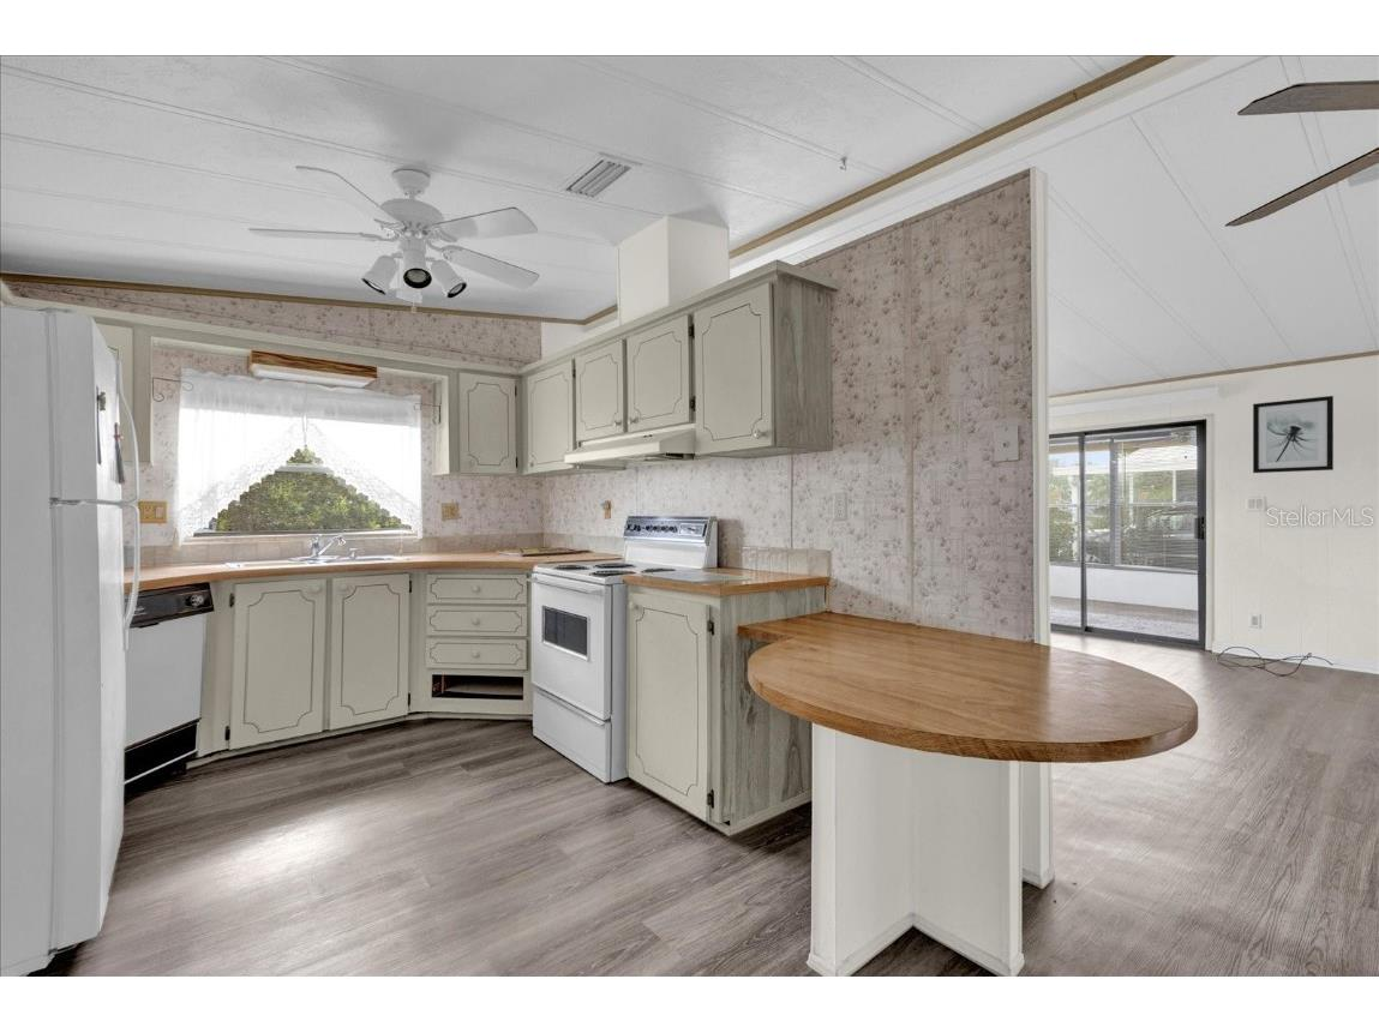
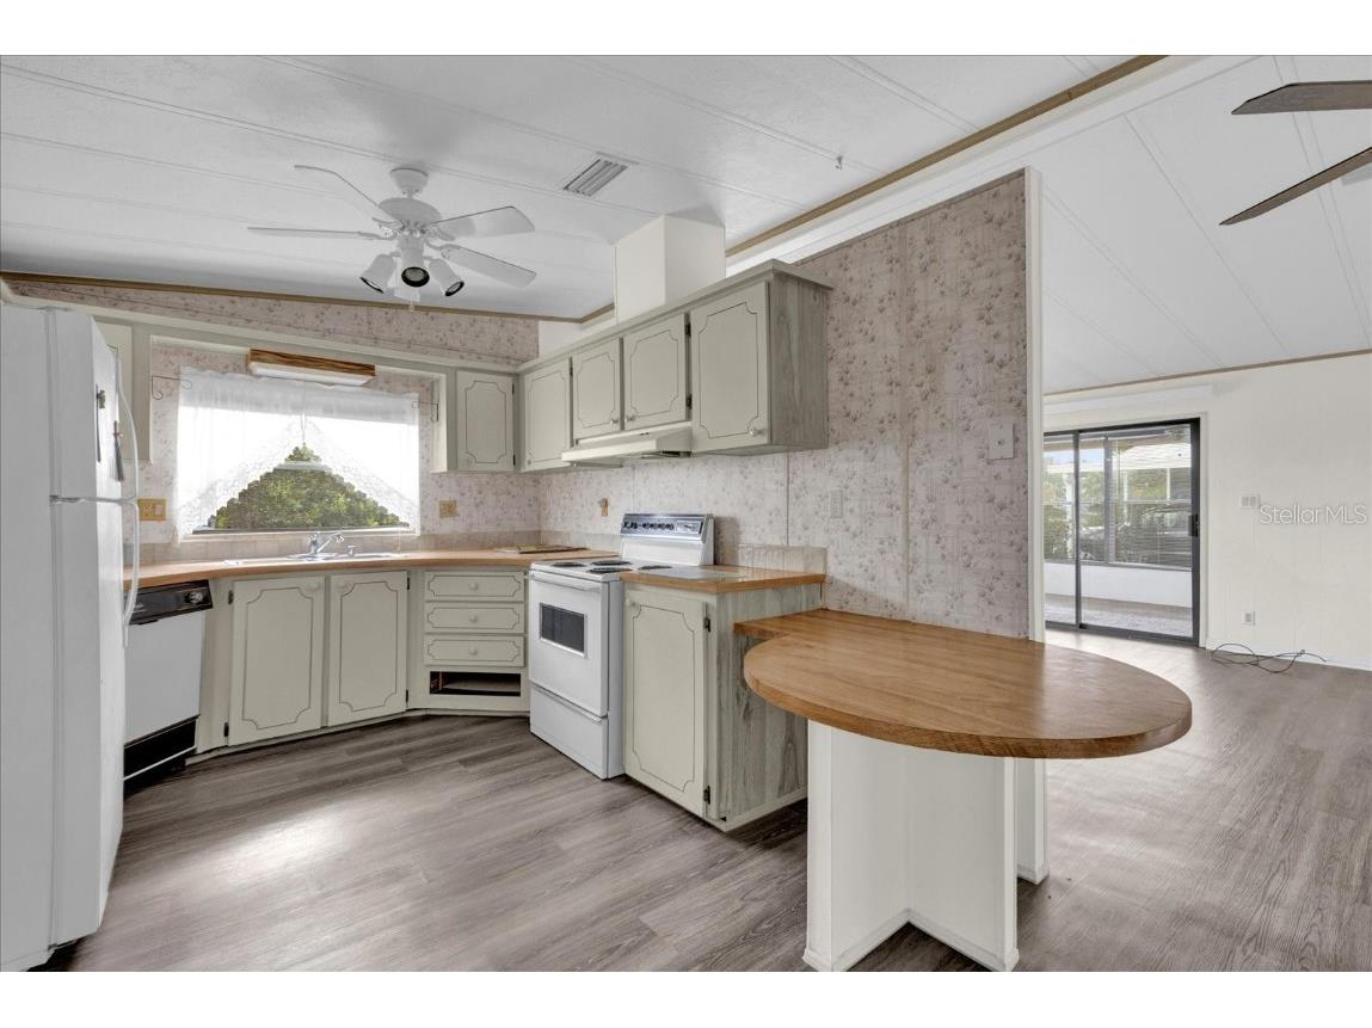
- wall art [1252,395,1335,474]
